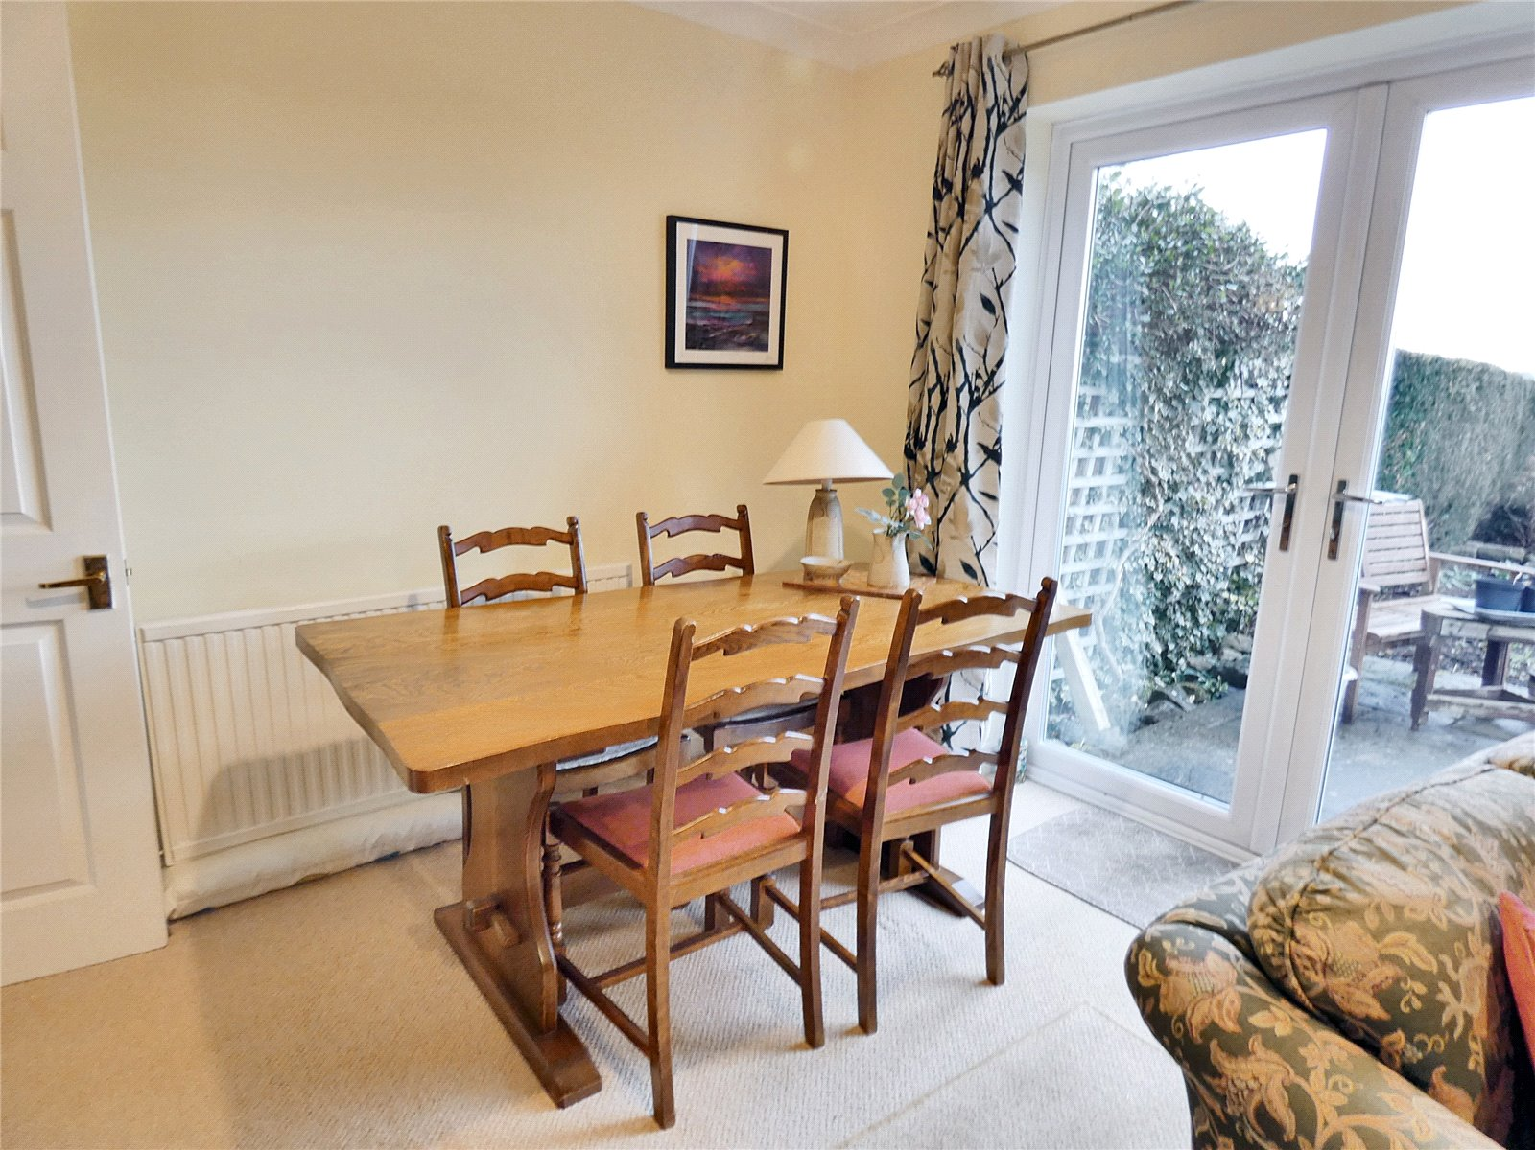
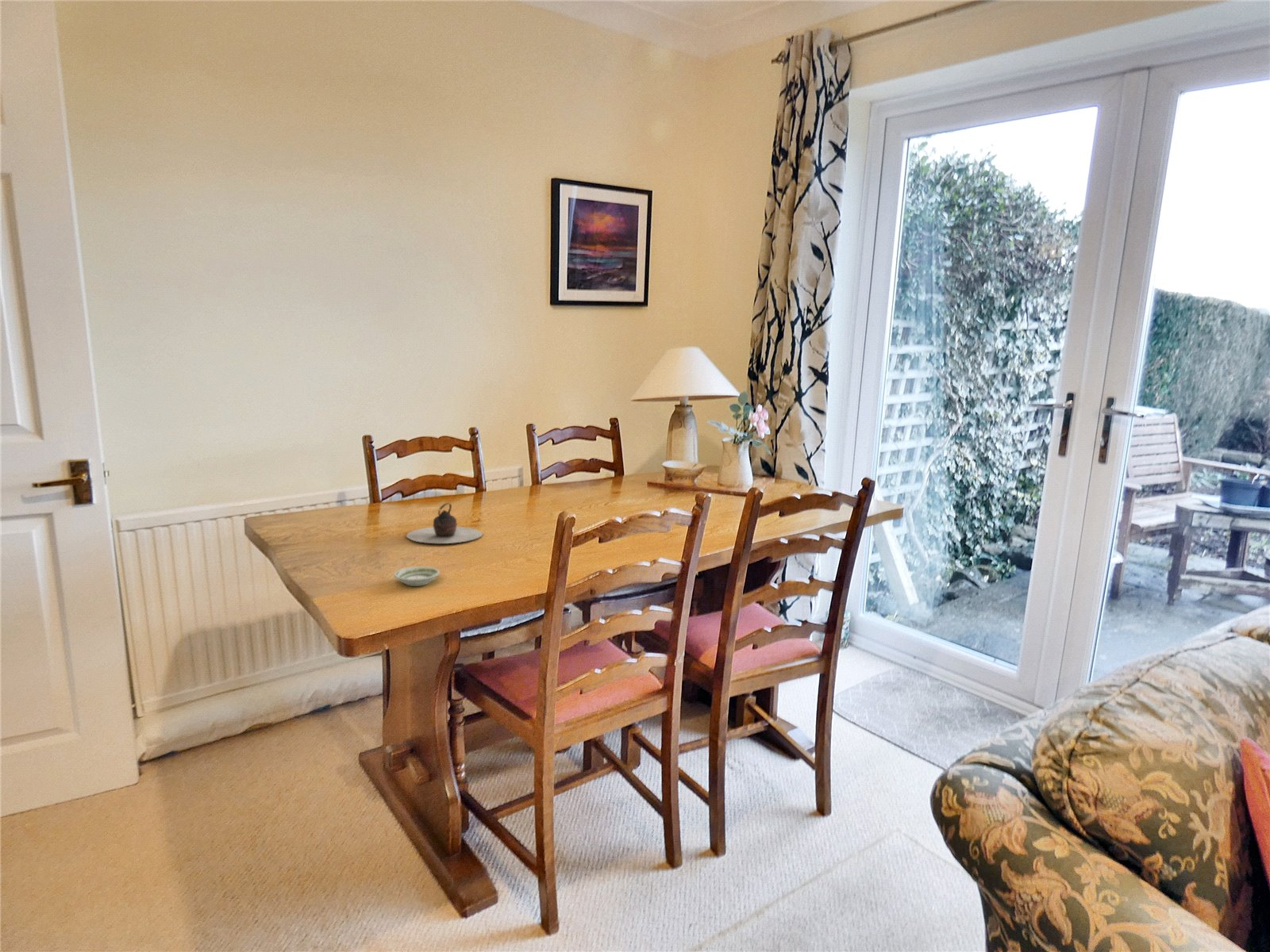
+ teapot [406,502,483,544]
+ saucer [393,566,441,587]
